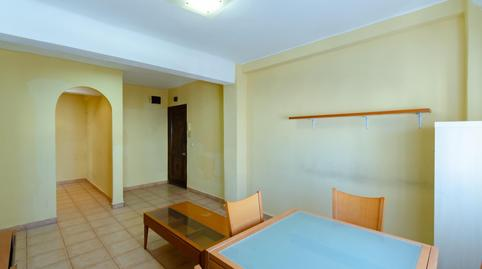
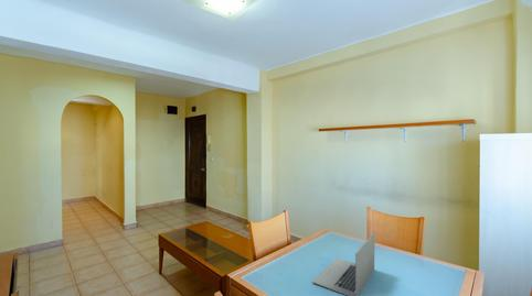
+ laptop [311,232,375,296]
